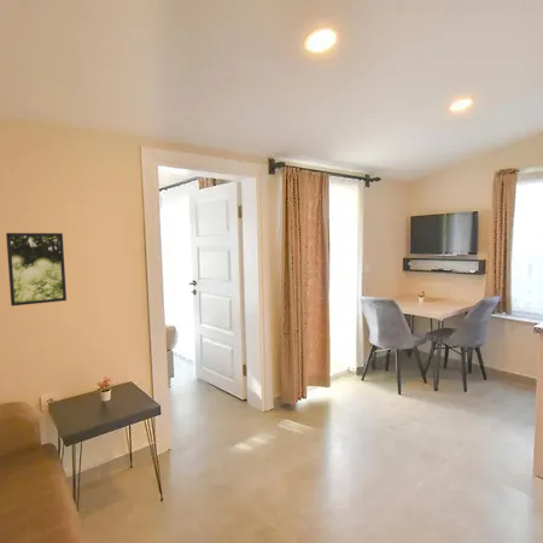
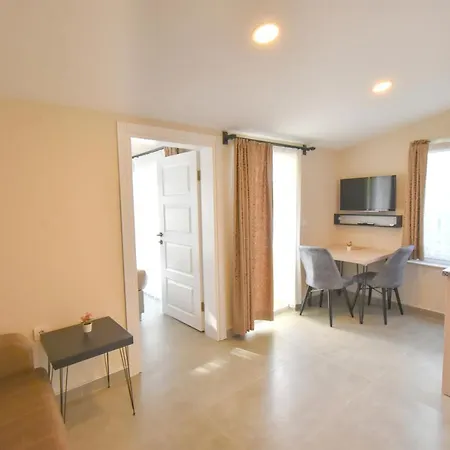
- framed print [5,232,68,306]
